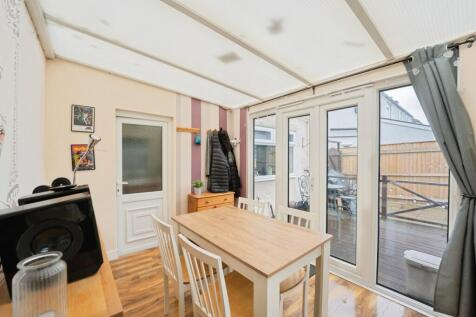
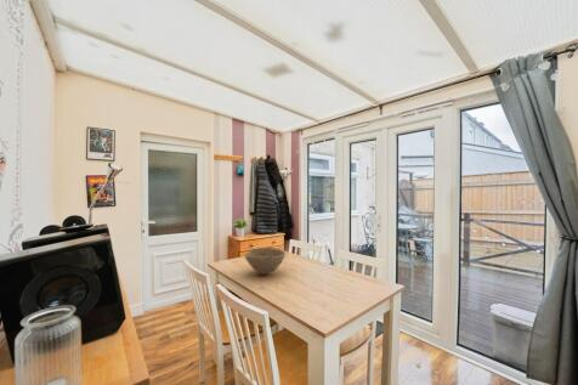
+ bowl [244,247,287,276]
